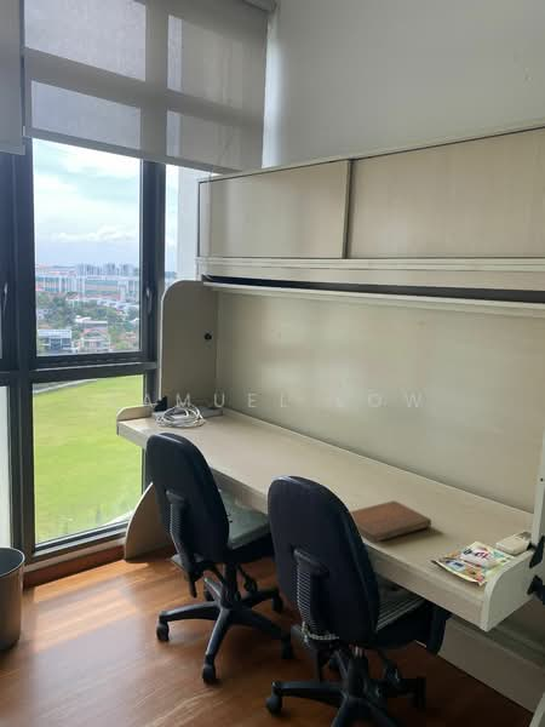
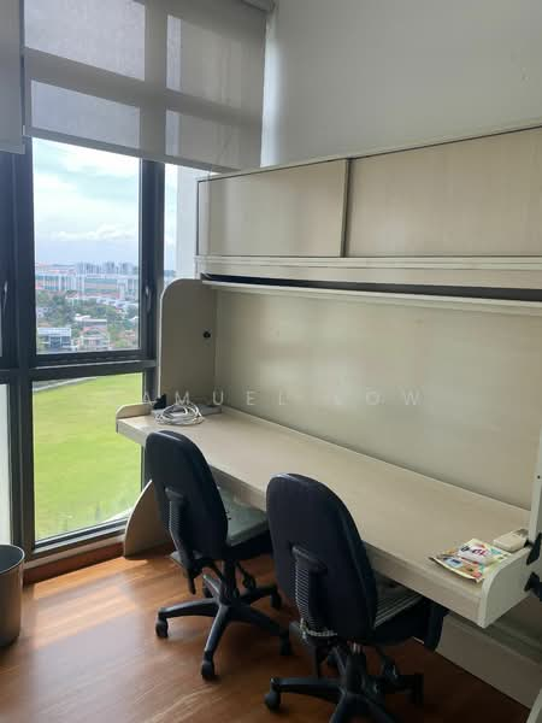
- notebook [349,499,432,544]
